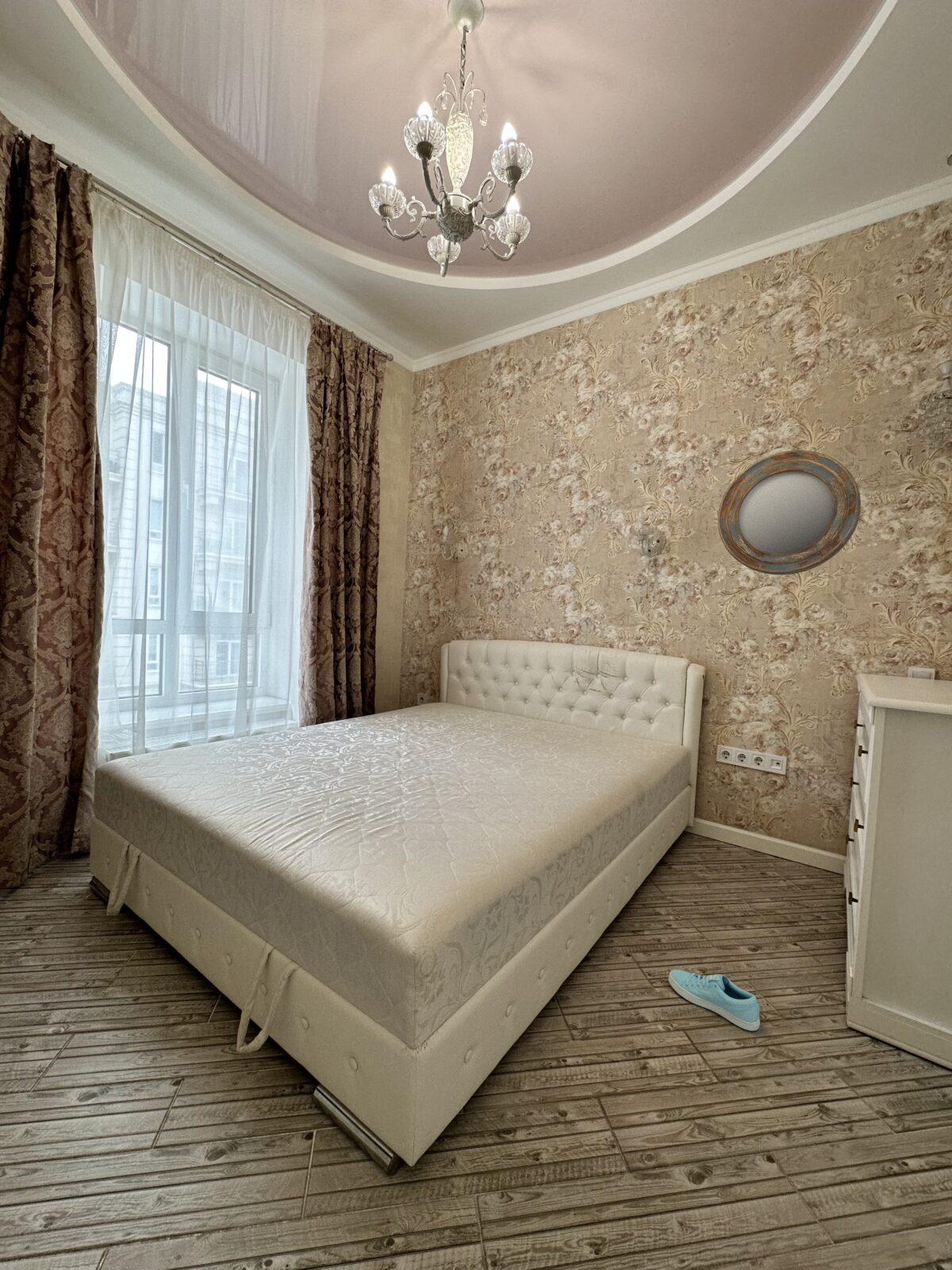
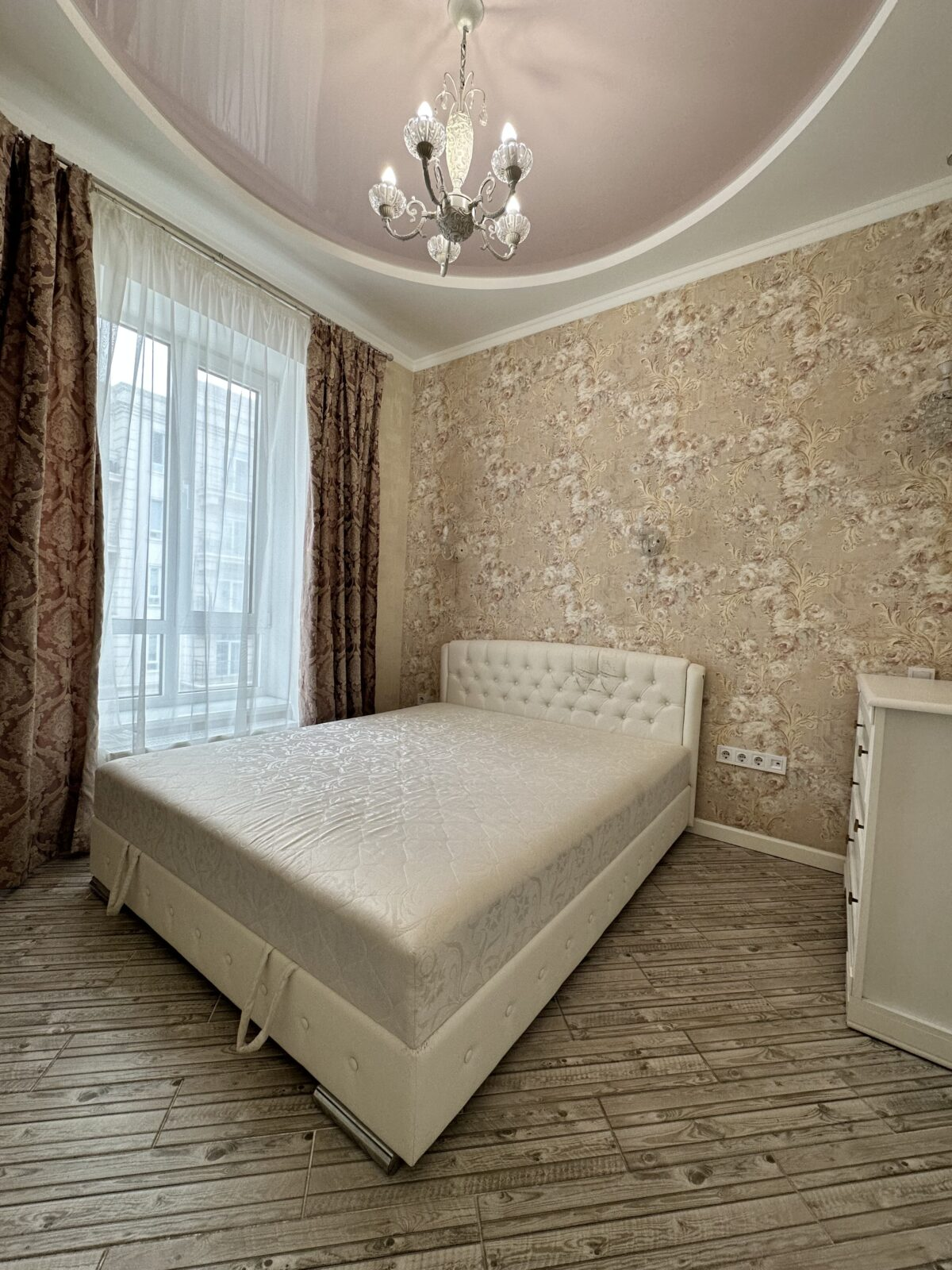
- home mirror [717,449,862,575]
- sneaker [668,969,761,1032]
